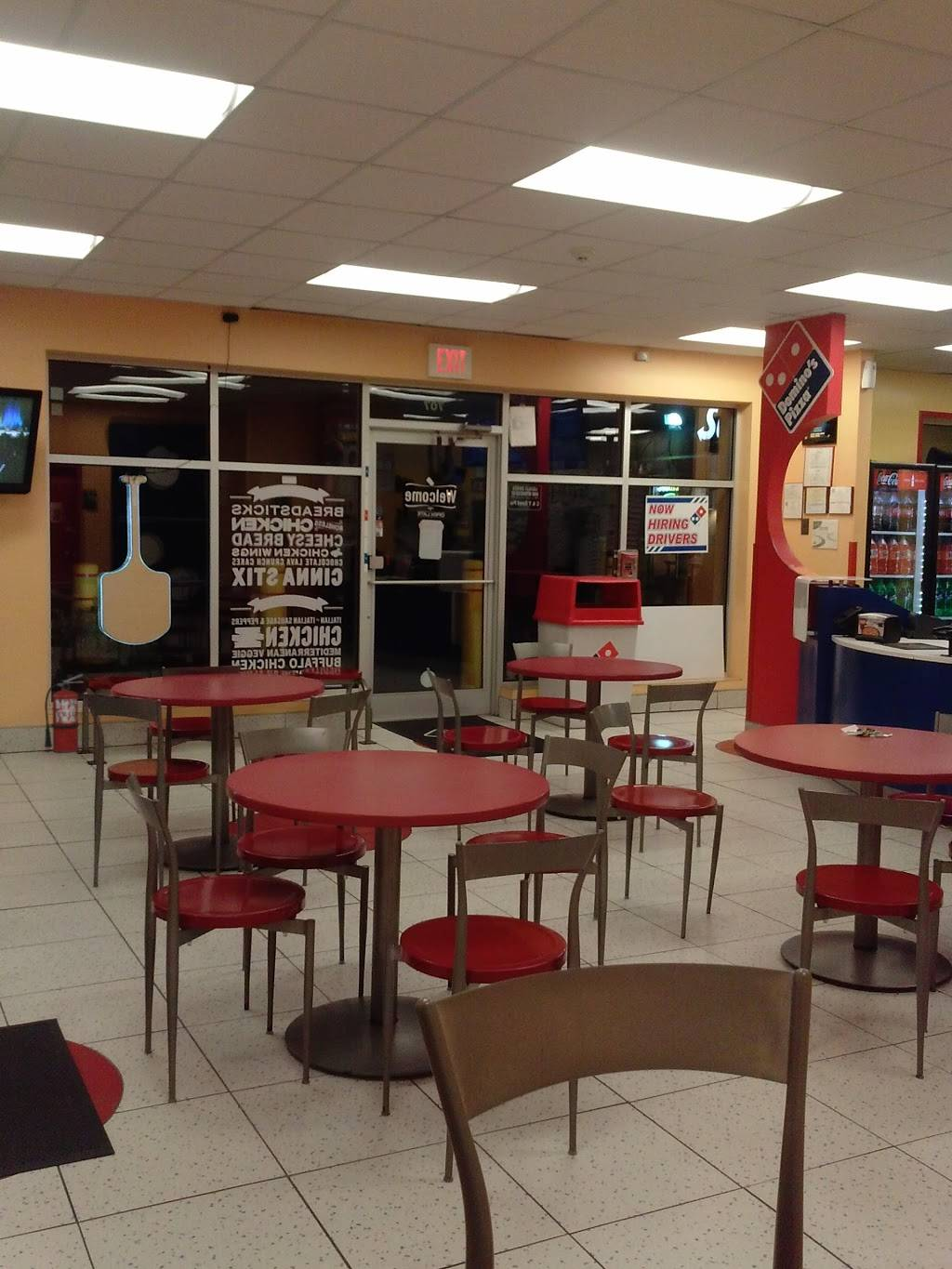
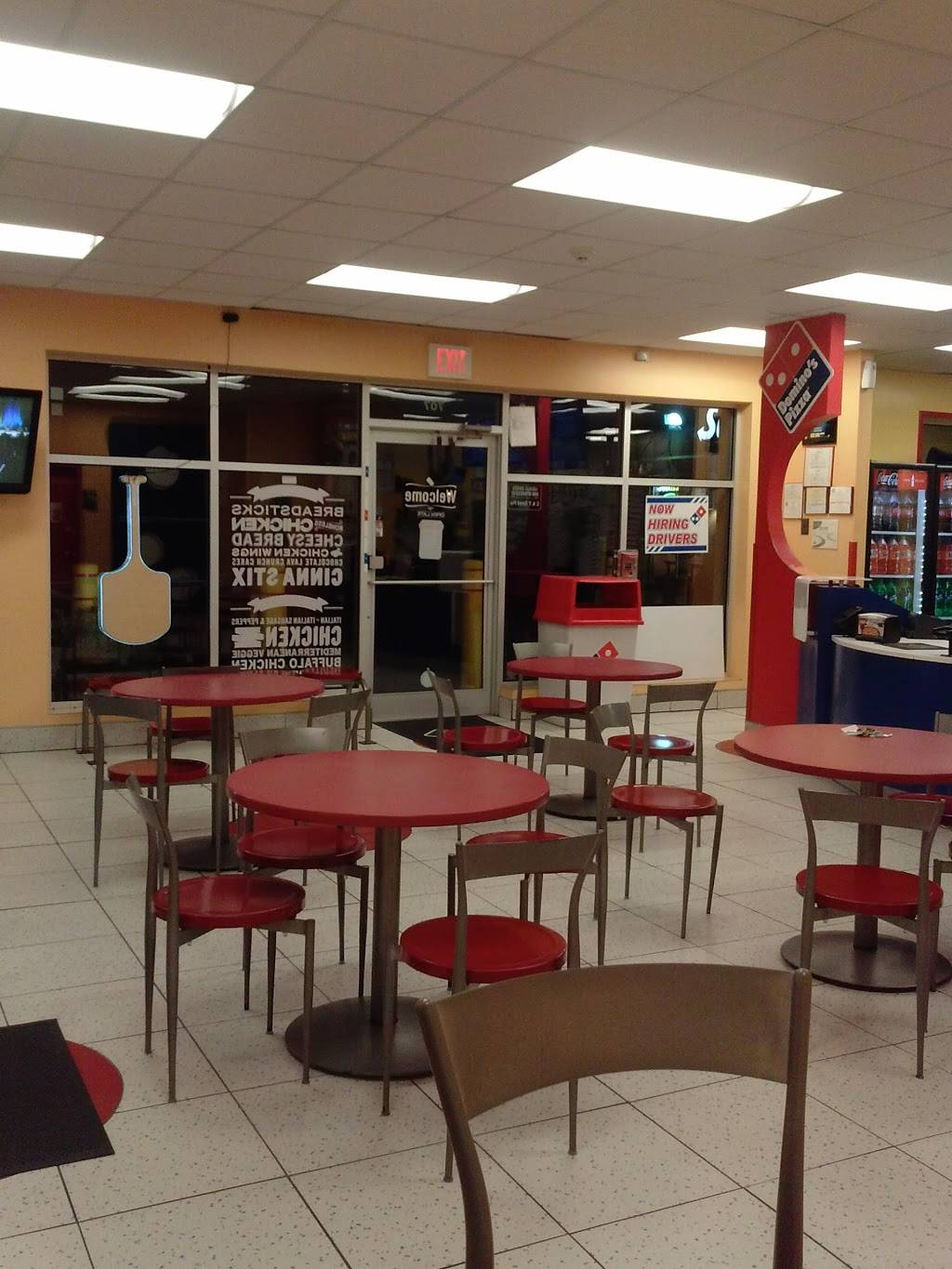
- fire extinguisher [44,673,84,753]
